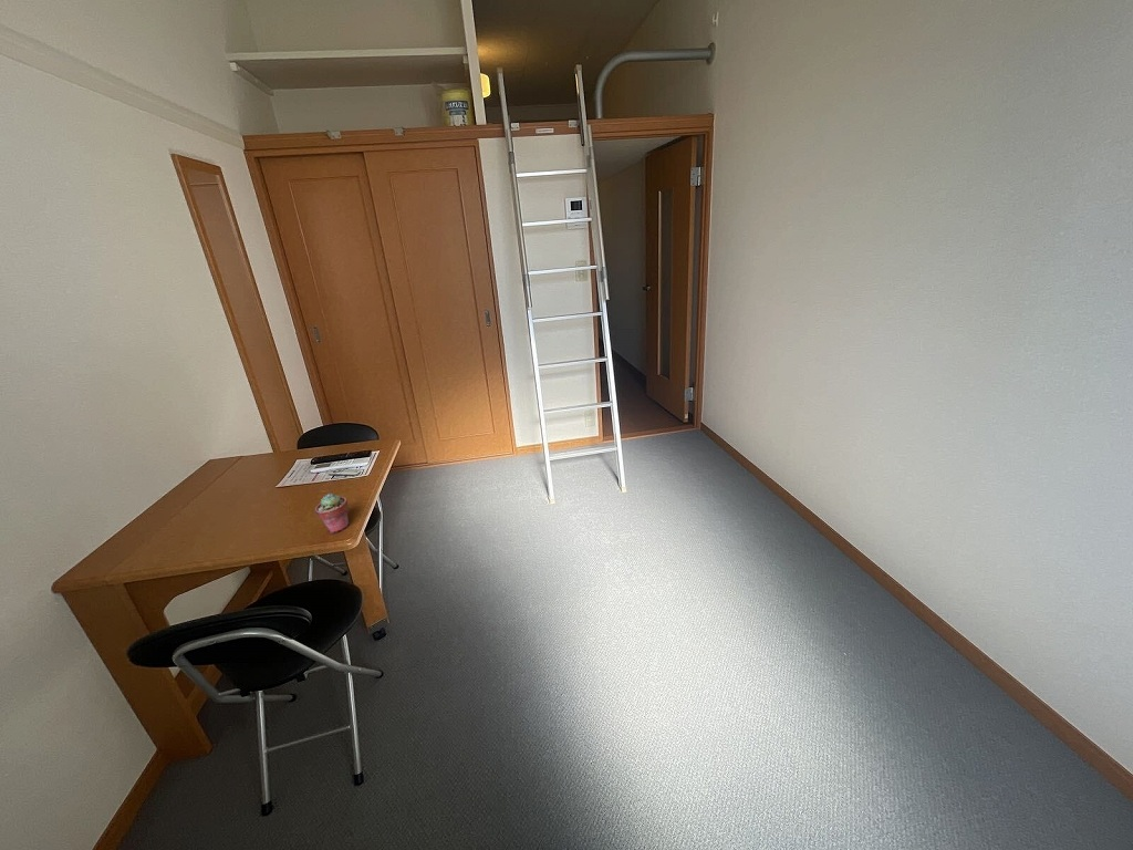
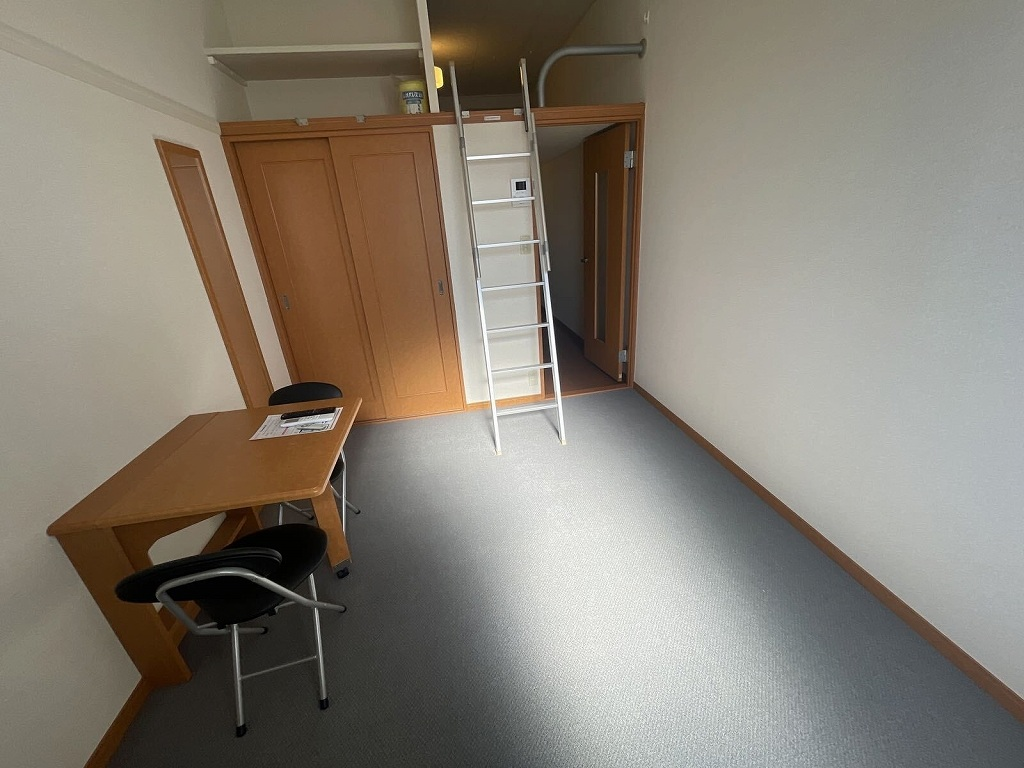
- potted succulent [314,493,350,535]
